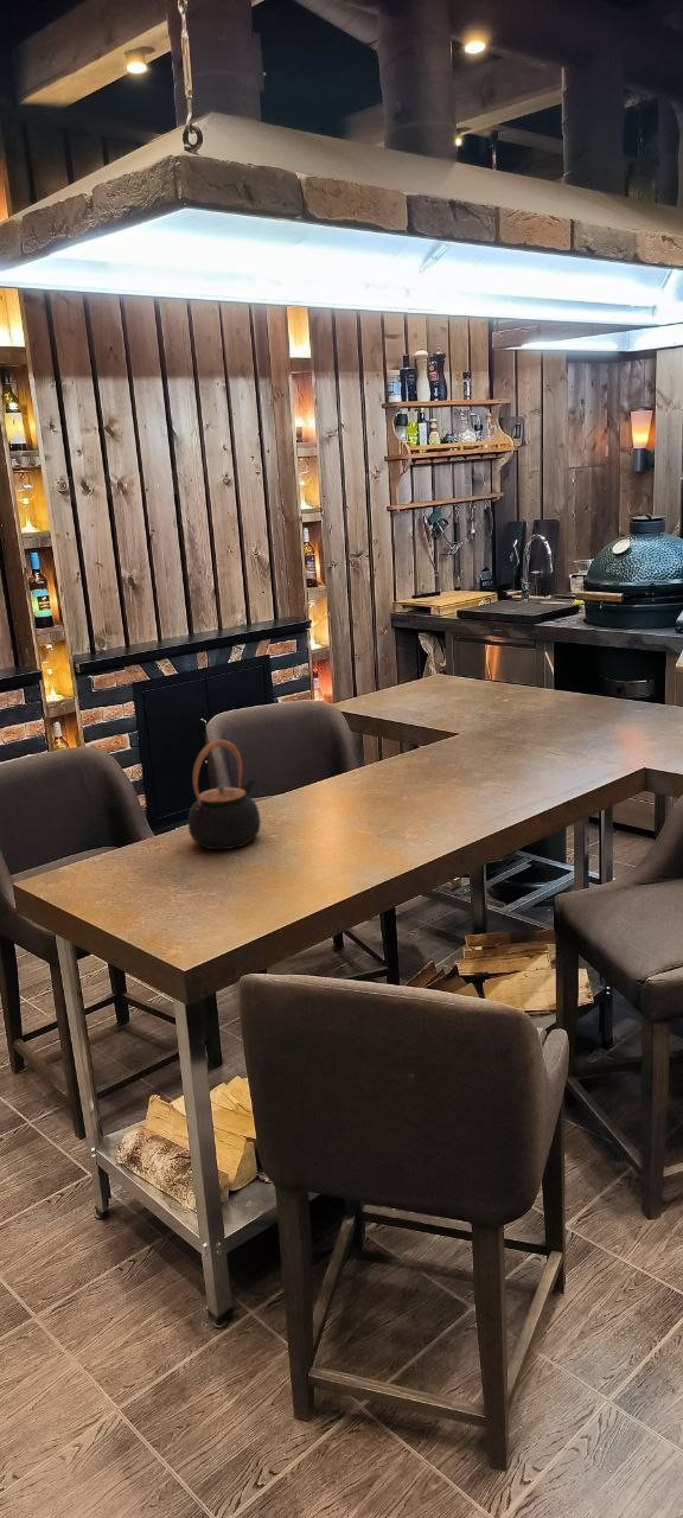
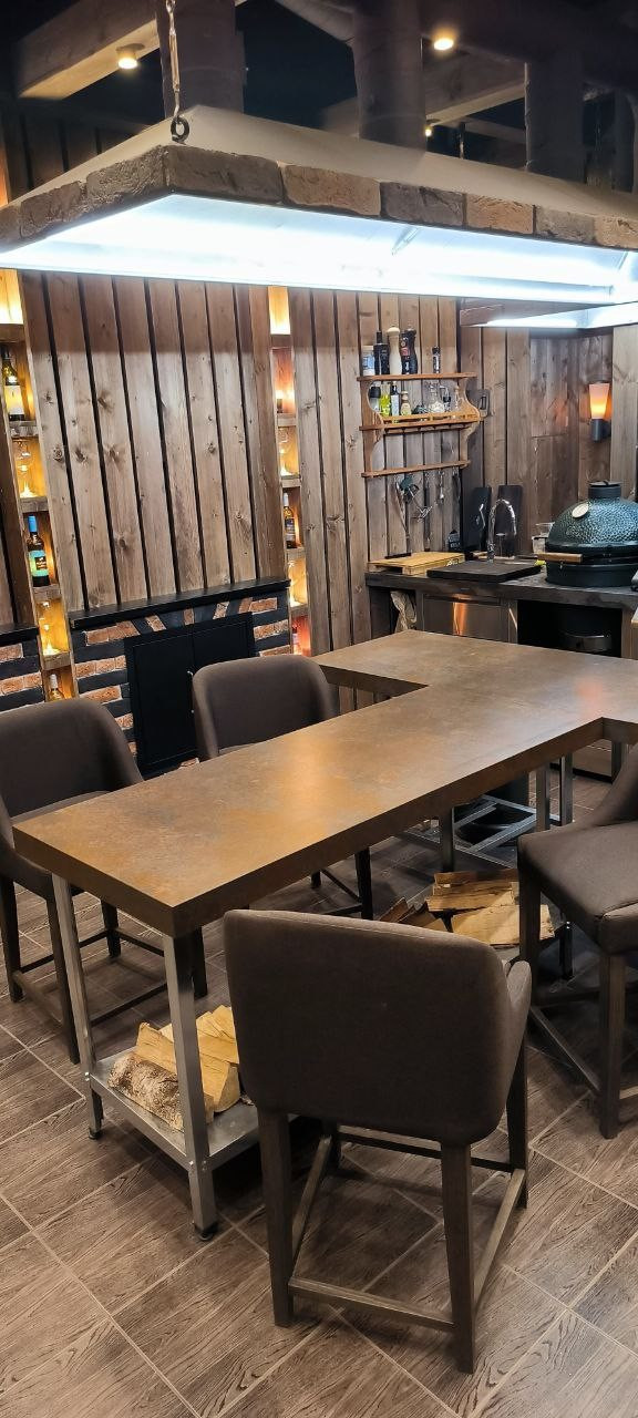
- teapot [187,739,262,850]
